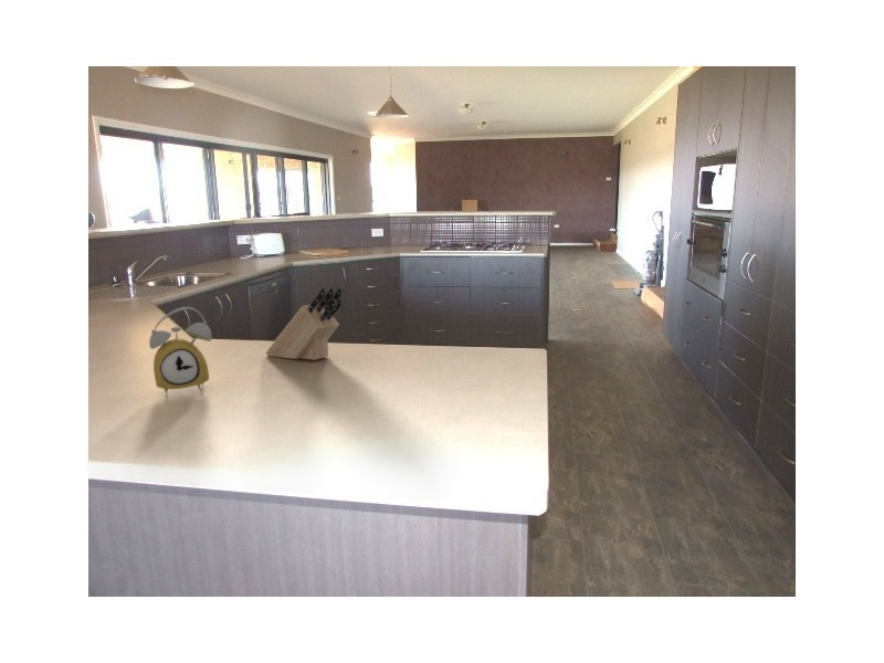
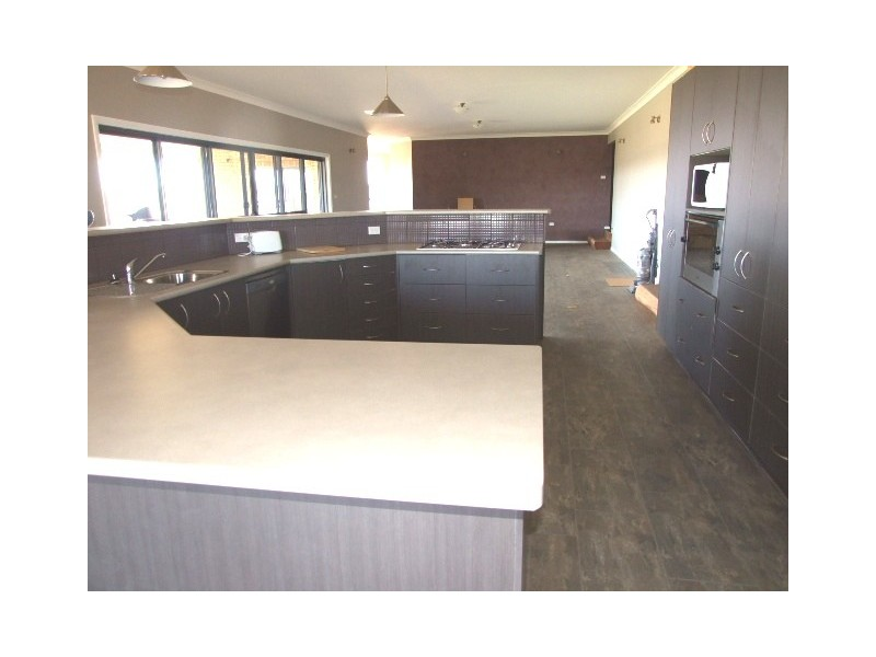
- alarm clock [148,306,212,397]
- knife block [264,286,344,361]
